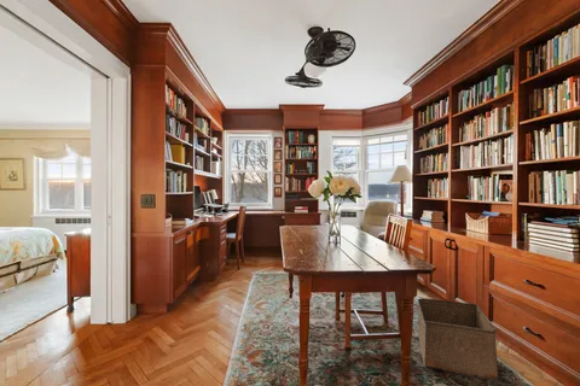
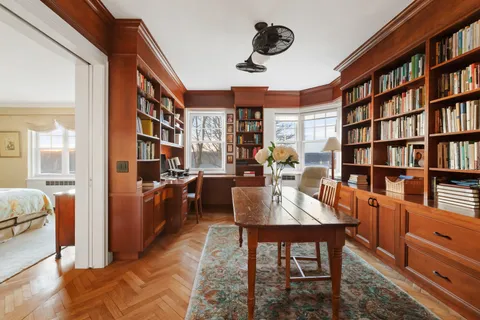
- storage bin [417,297,499,382]
